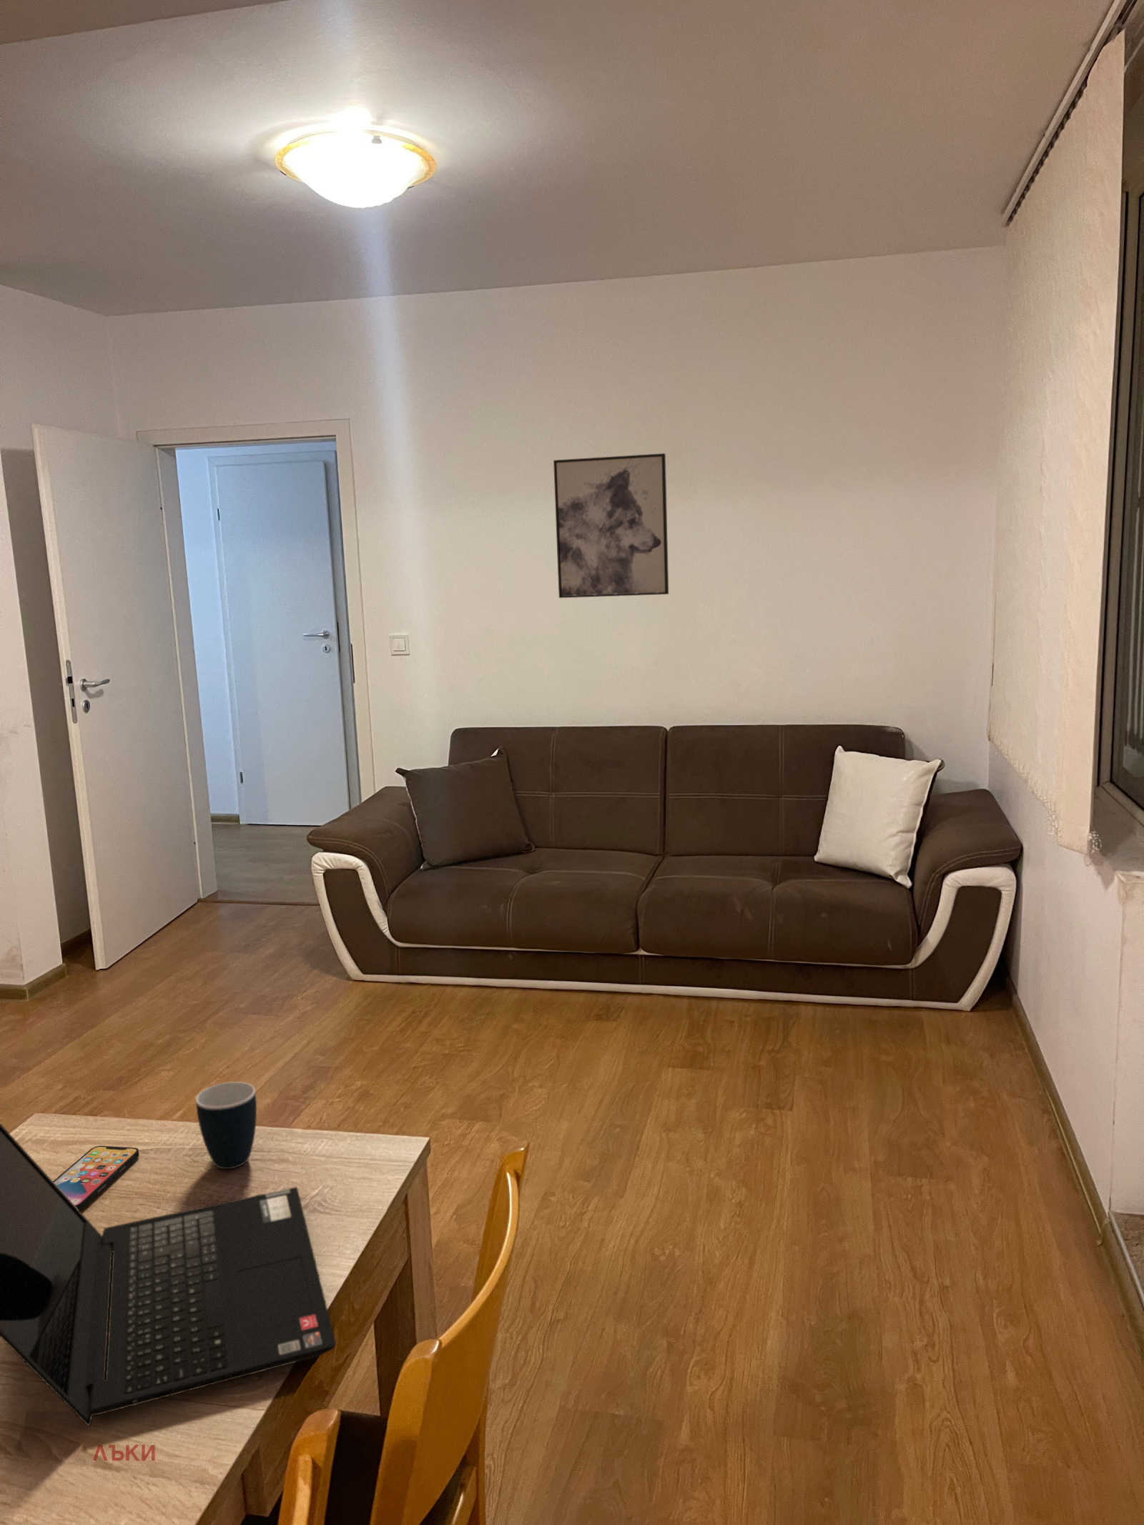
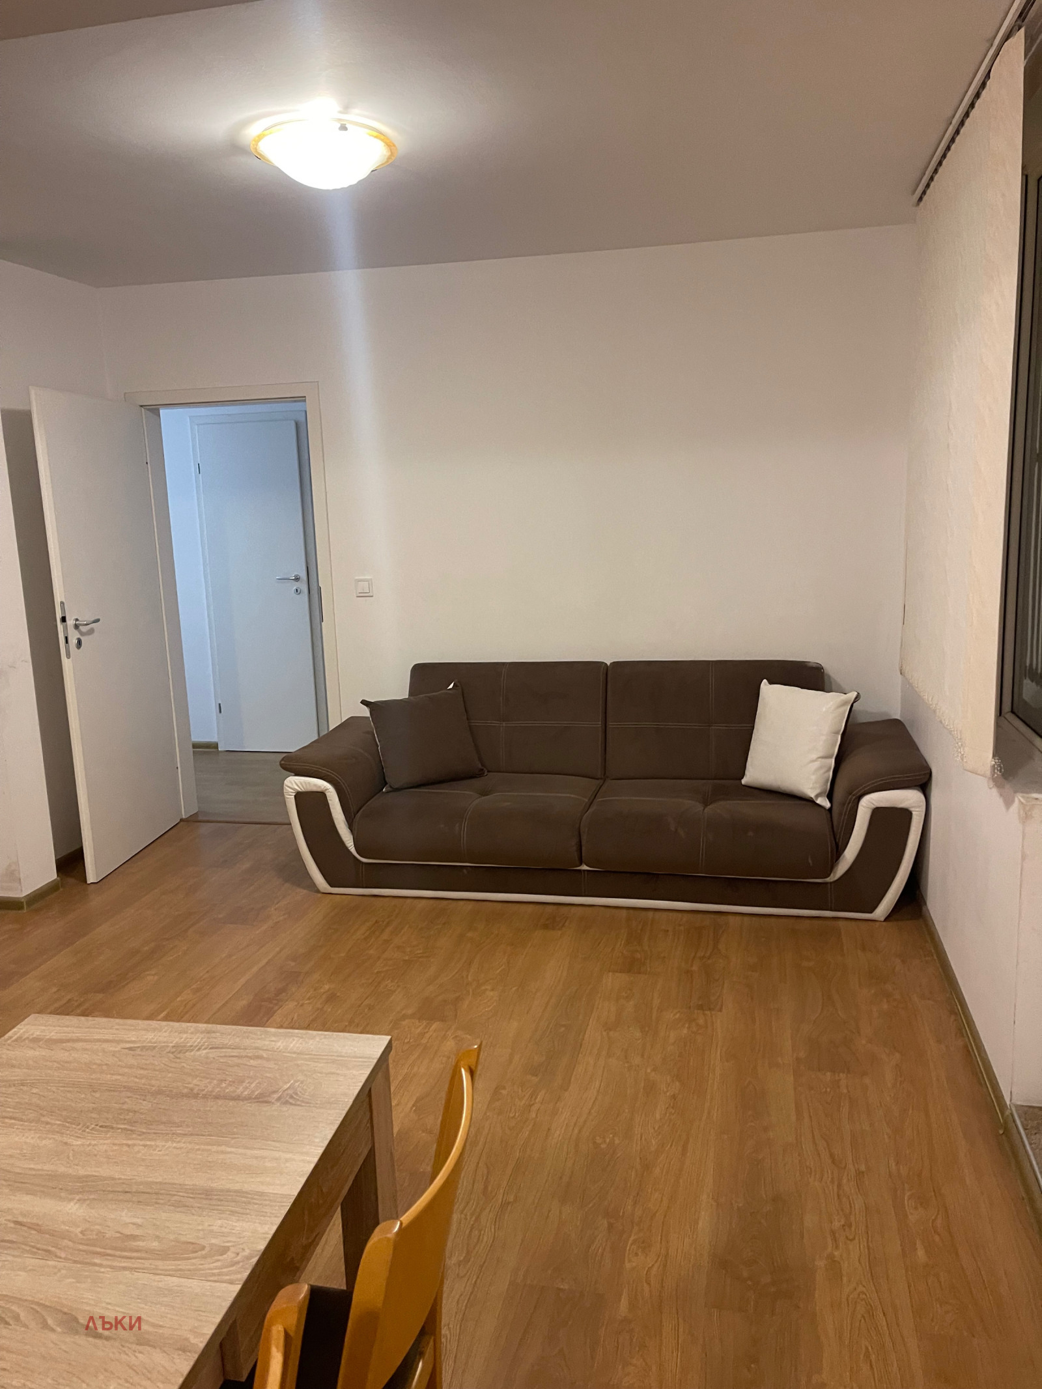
- smartphone [53,1145,141,1211]
- mug [195,1082,257,1169]
- wall art [553,453,669,598]
- laptop computer [0,1122,336,1426]
